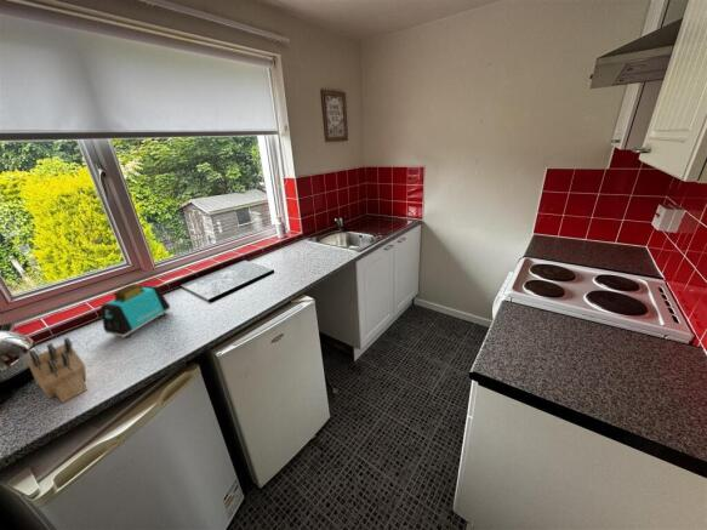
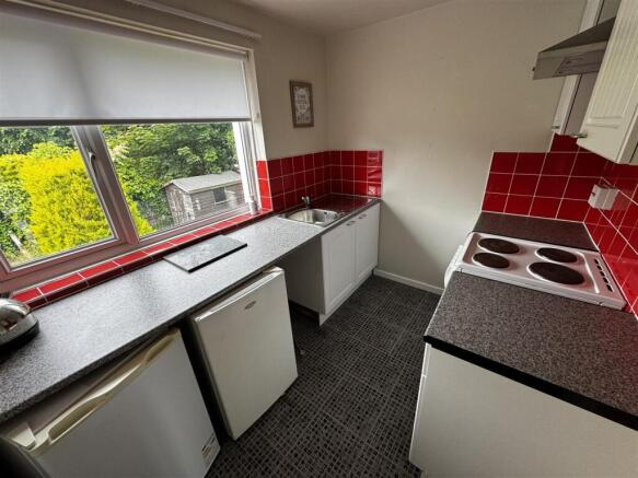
- toaster [99,283,172,340]
- knife block [25,336,89,404]
